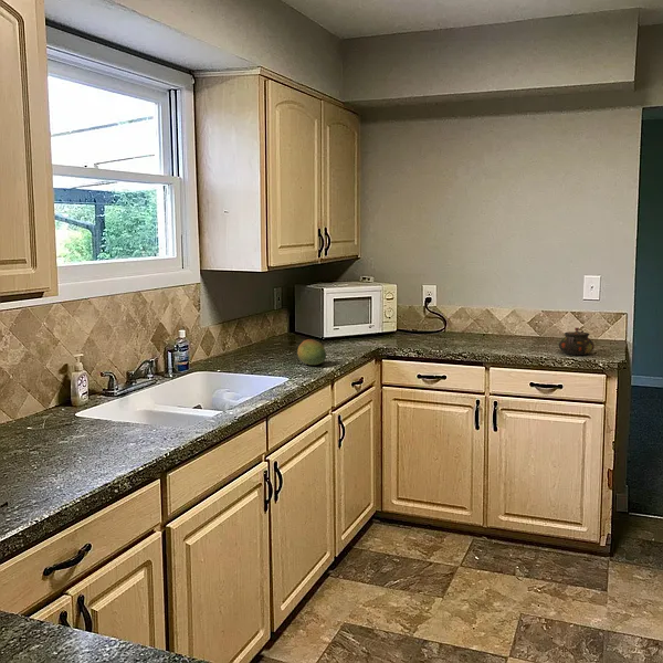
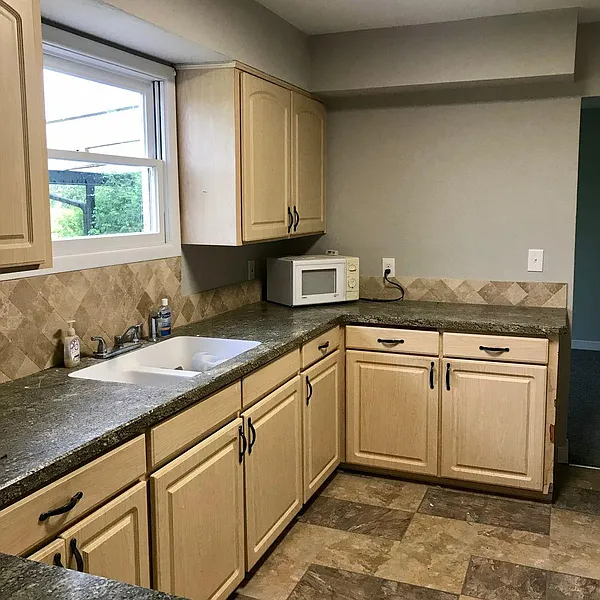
- teapot [558,327,596,356]
- fruit [296,338,327,366]
